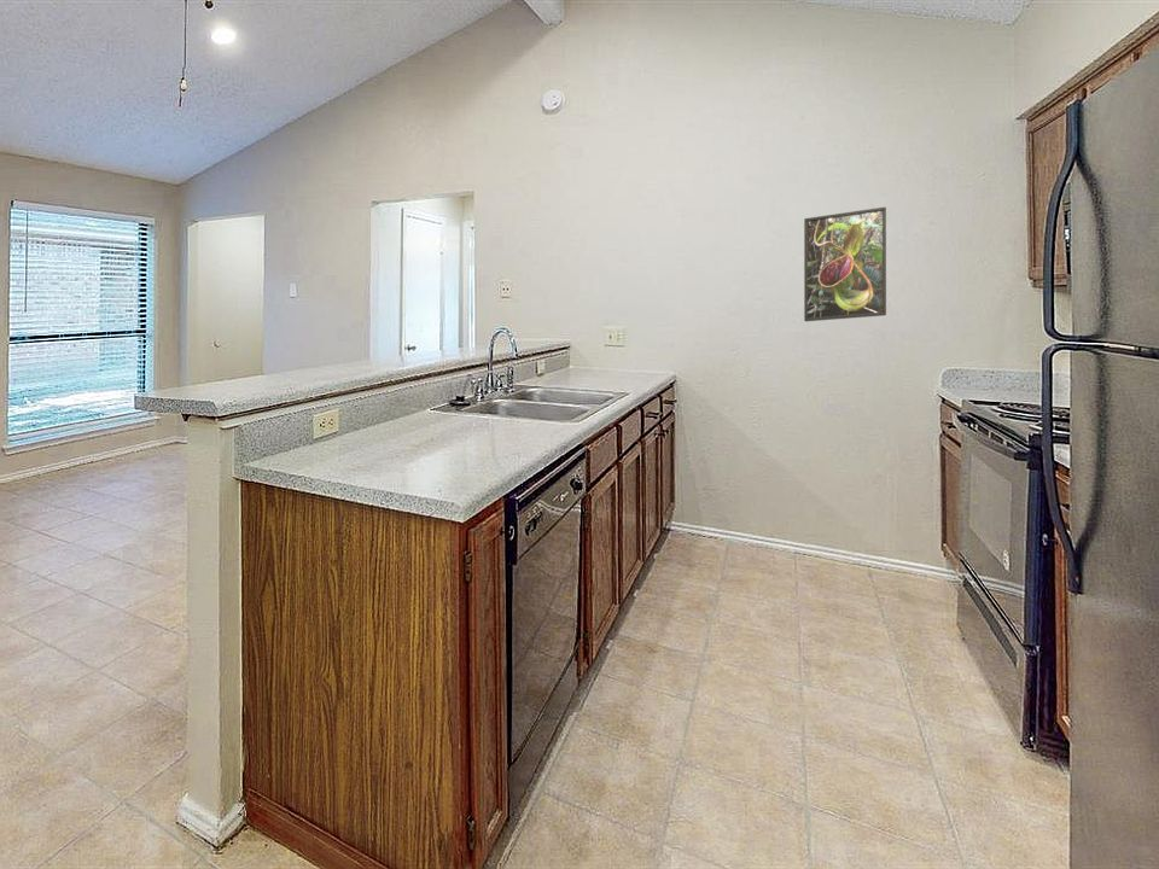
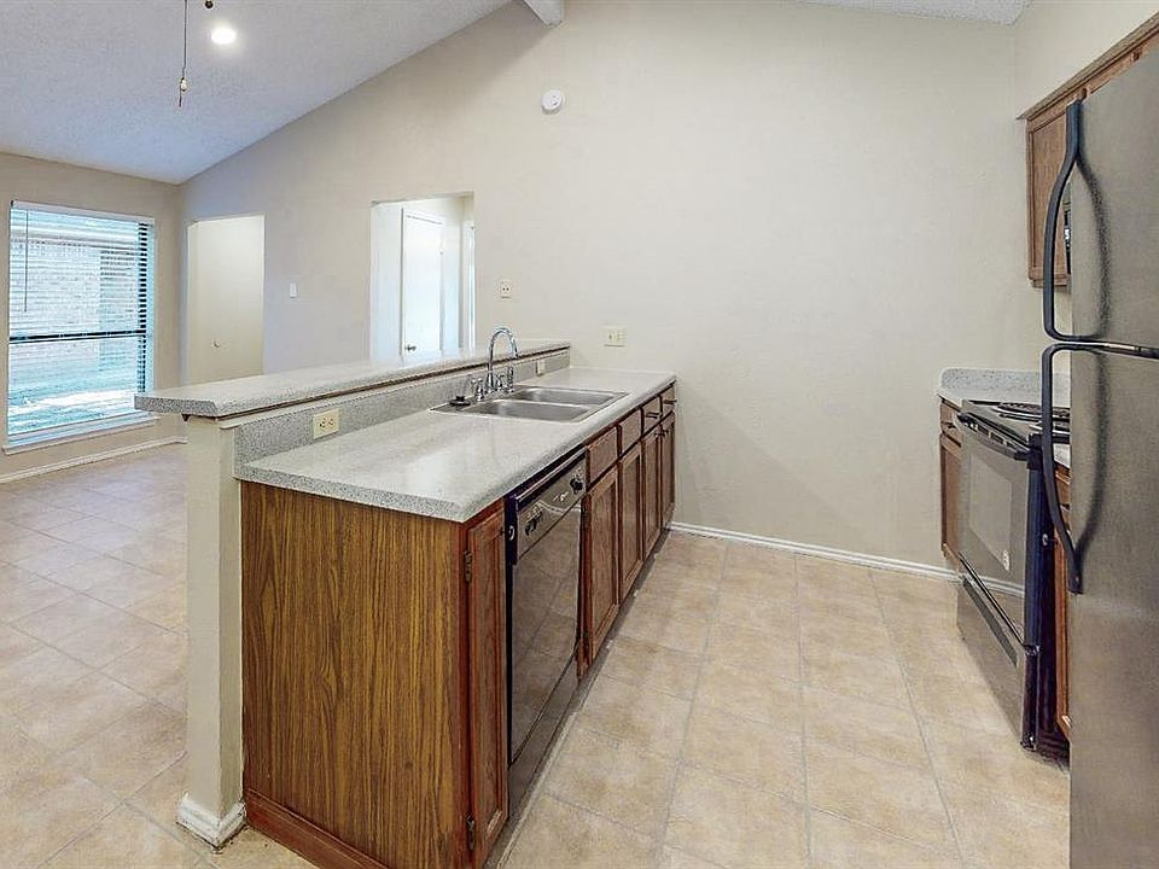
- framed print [803,206,887,322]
